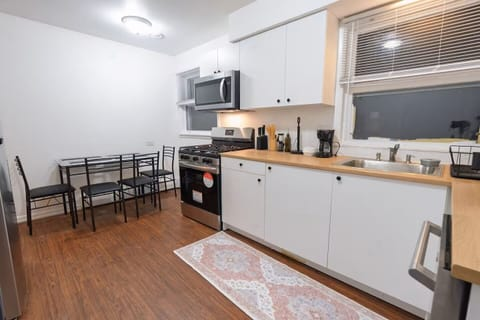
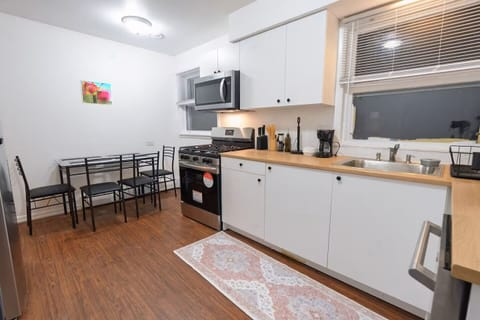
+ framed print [79,79,114,106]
